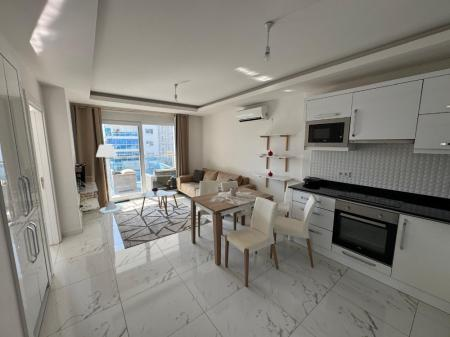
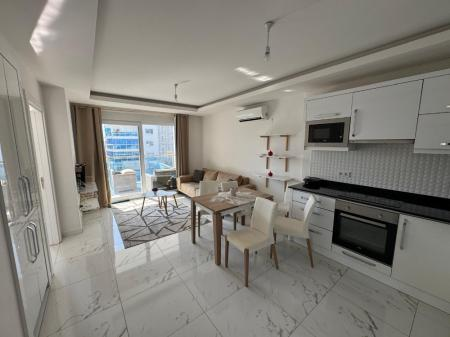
- floor lamp [95,144,124,214]
